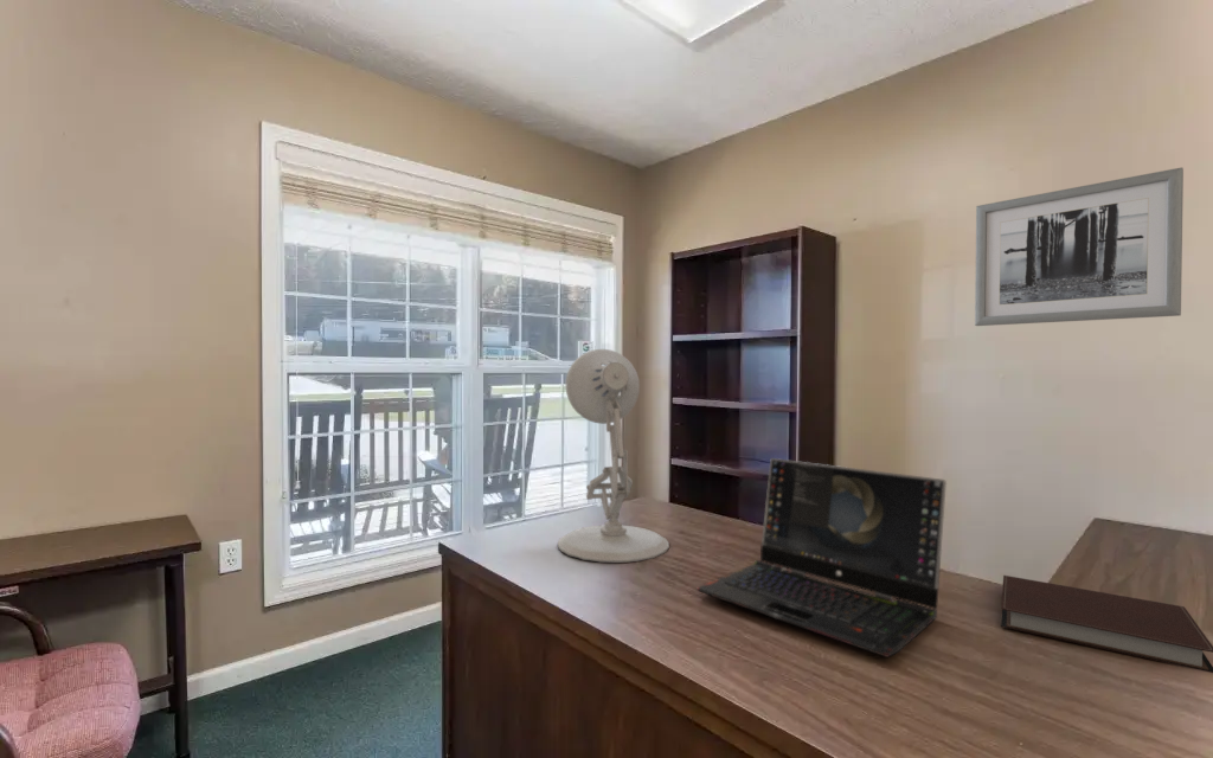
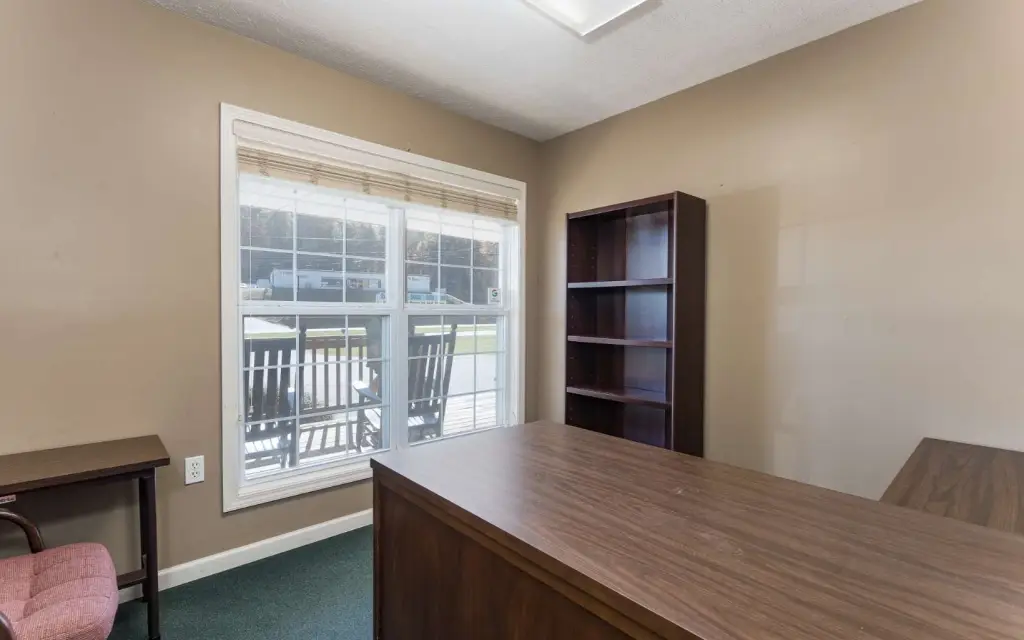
- desk lamp [557,348,670,564]
- notebook [1000,574,1213,674]
- laptop computer [697,457,948,659]
- wall art [974,166,1185,327]
